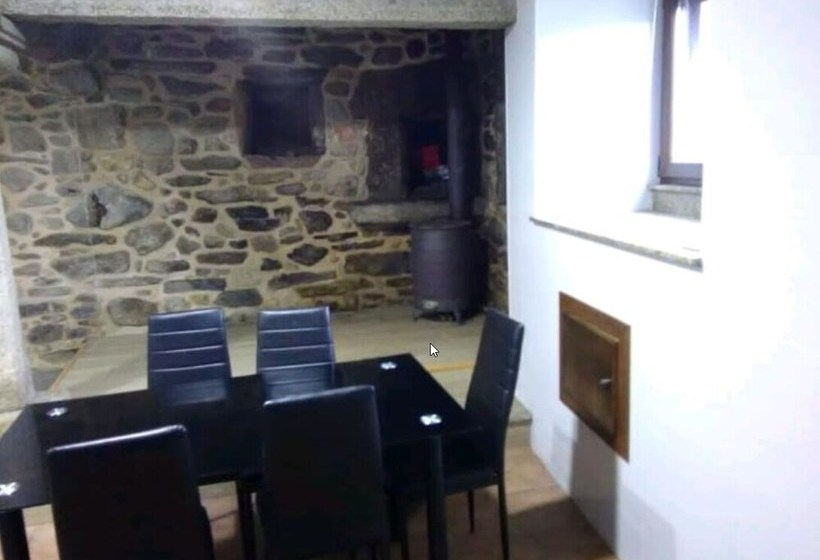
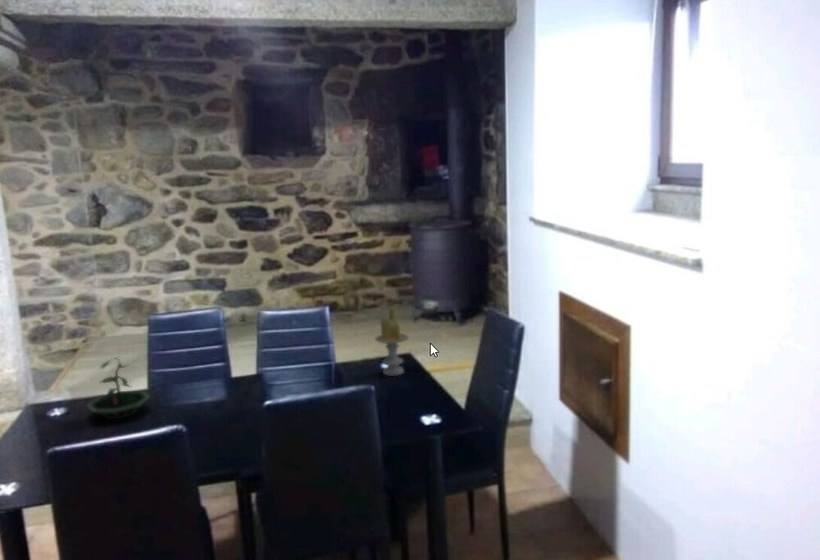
+ candle [374,305,410,377]
+ terrarium [85,356,152,420]
